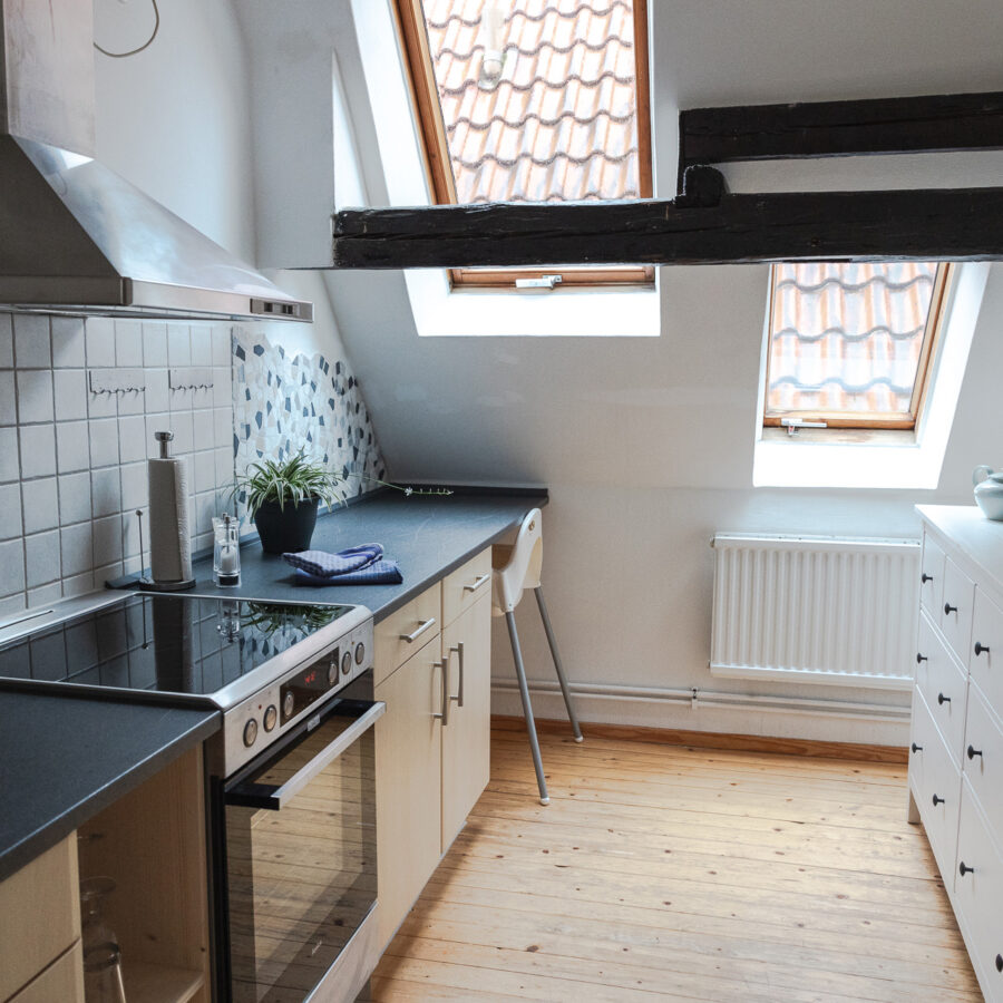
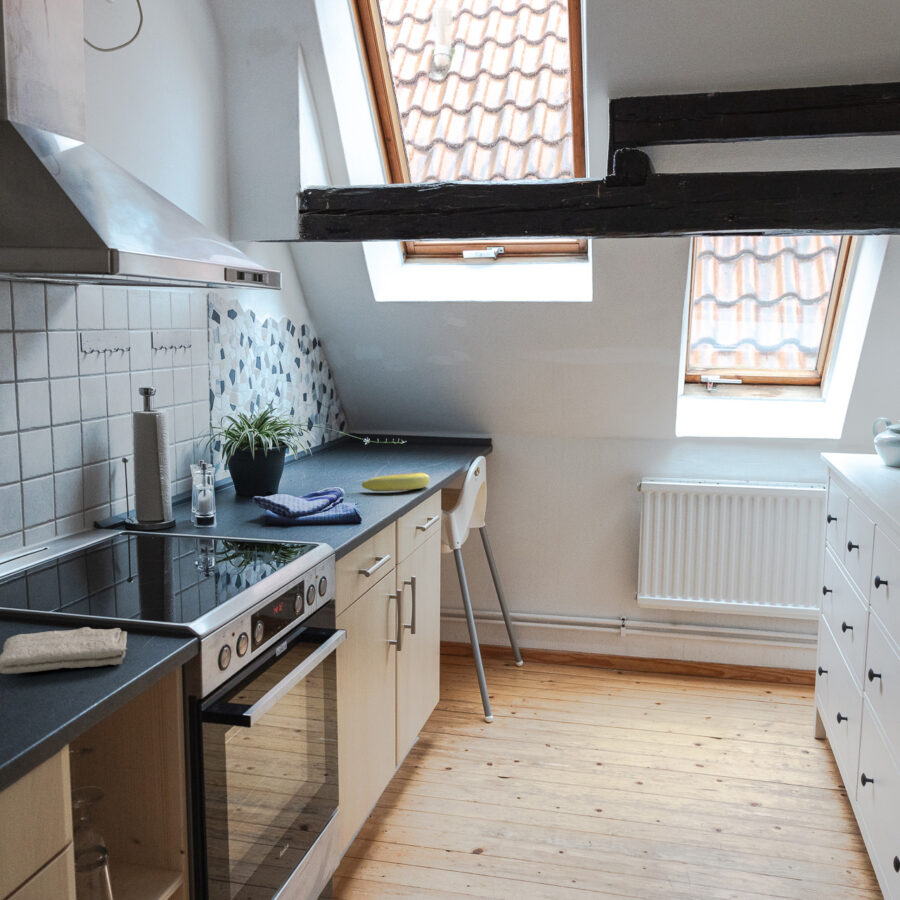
+ banana [361,472,430,493]
+ washcloth [0,626,128,675]
